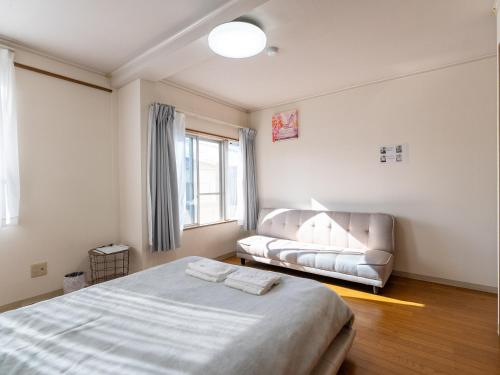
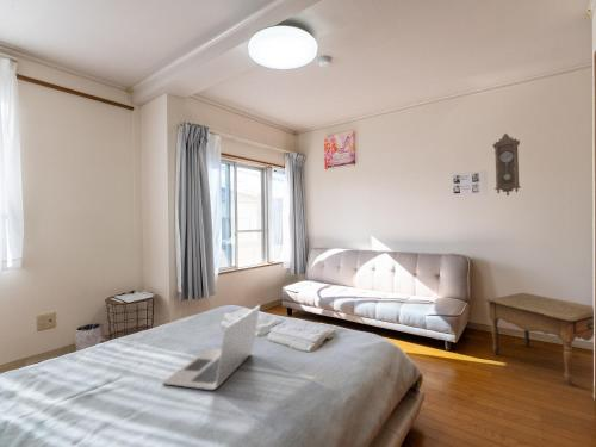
+ side table [484,292,595,386]
+ laptop [161,304,261,391]
+ pendulum clock [491,132,522,197]
